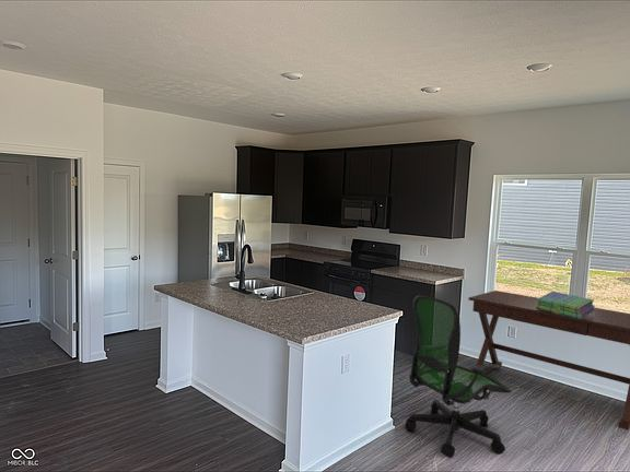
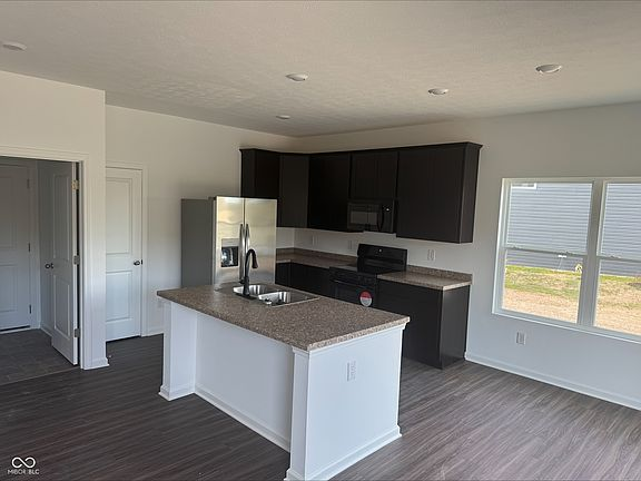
- desk [467,290,630,430]
- office chair [404,294,513,459]
- stack of books [536,291,596,319]
